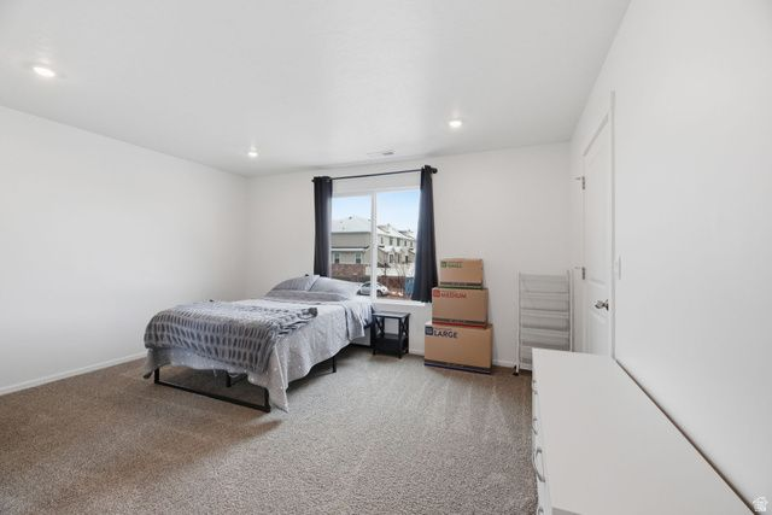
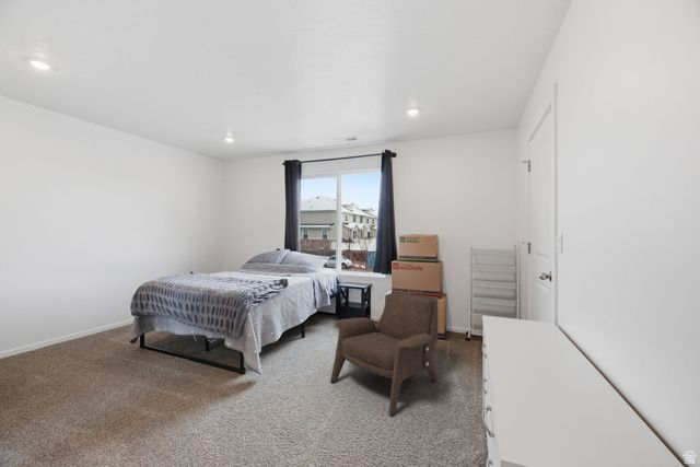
+ armchair [329,291,439,416]
